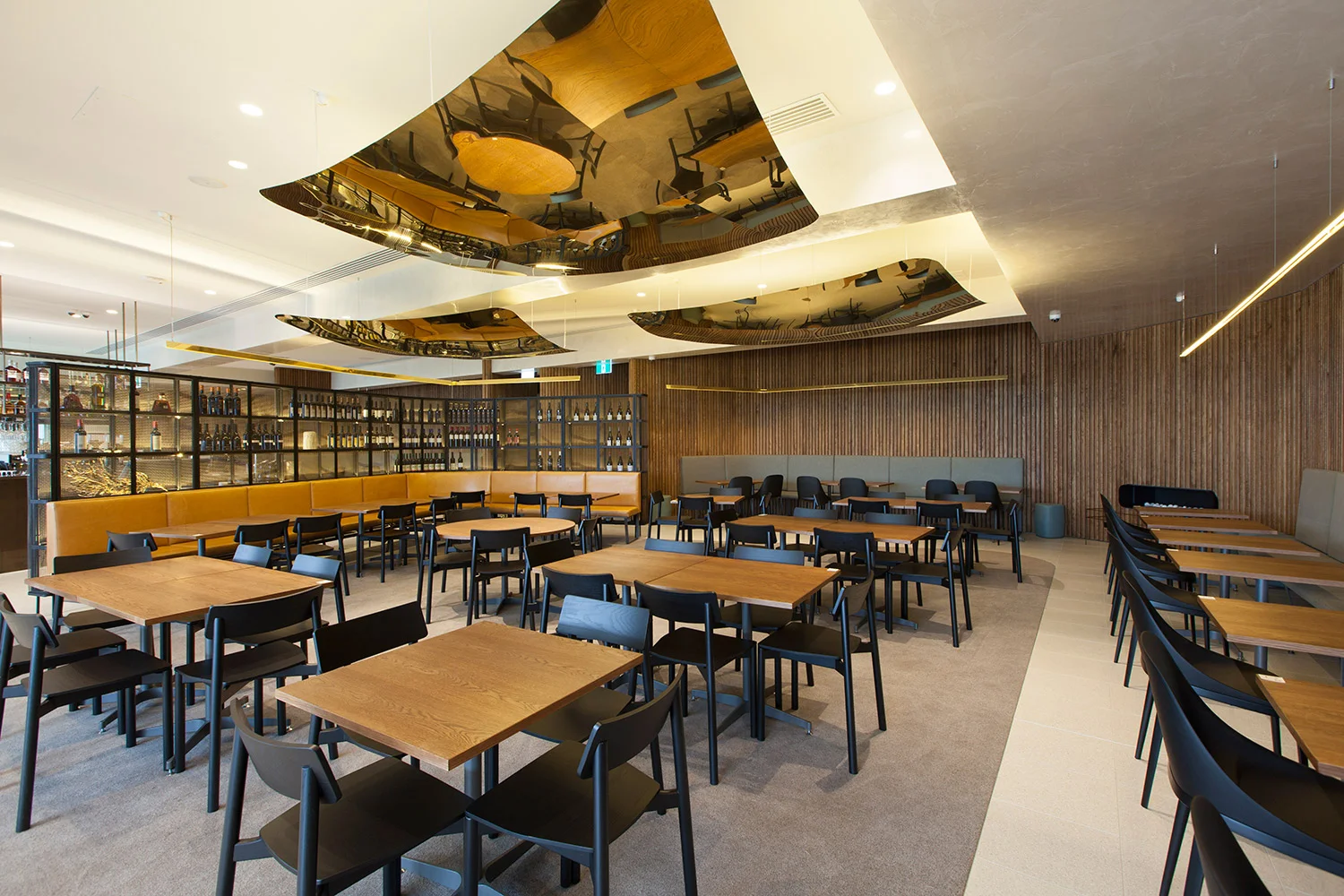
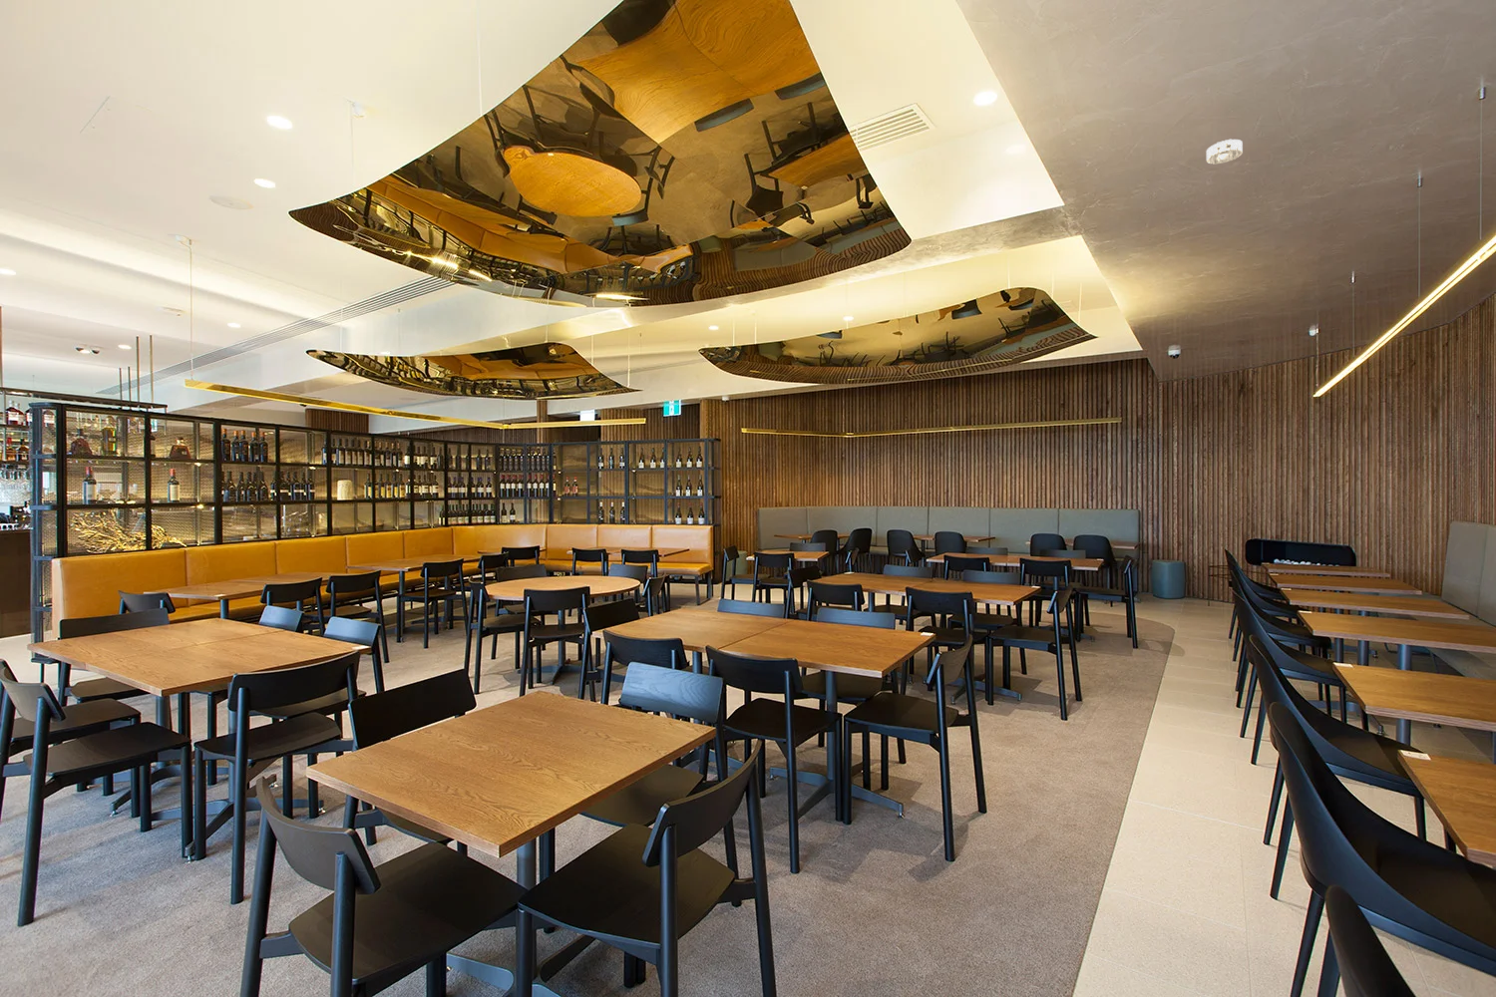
+ smoke detector [1205,138,1243,165]
